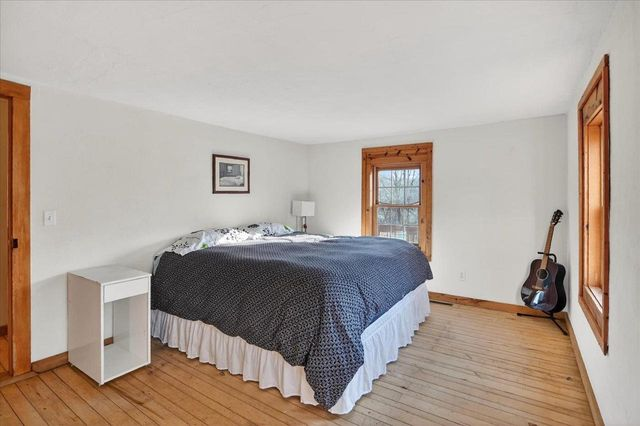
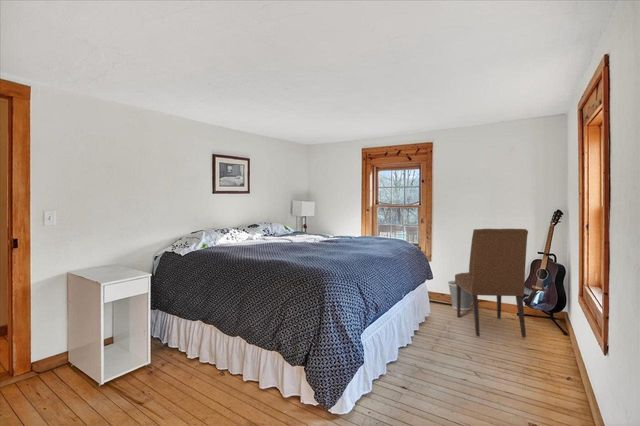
+ wastebasket [447,280,472,311]
+ chair [454,228,529,339]
